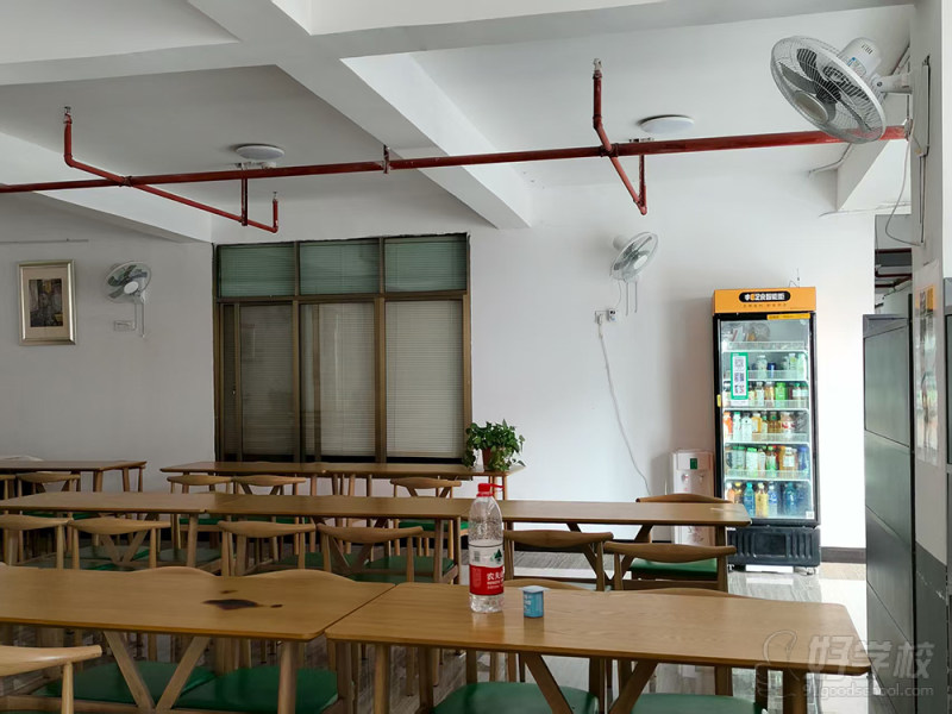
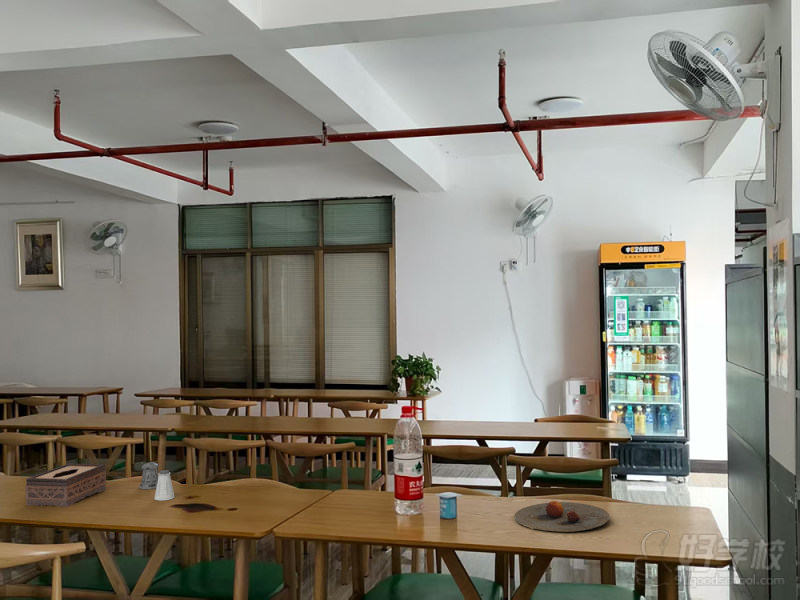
+ pepper shaker [138,461,159,490]
+ plate [514,500,610,533]
+ tissue box [24,463,107,508]
+ saltshaker [153,469,175,501]
